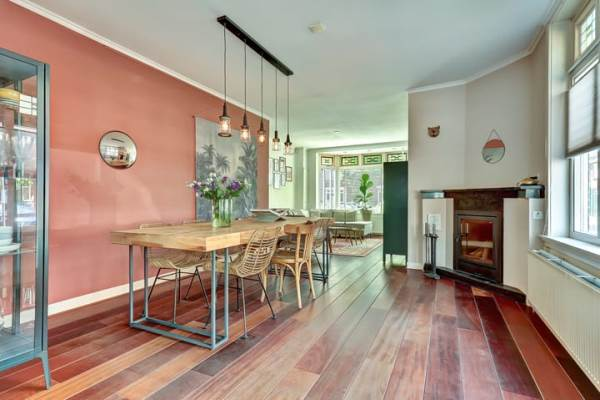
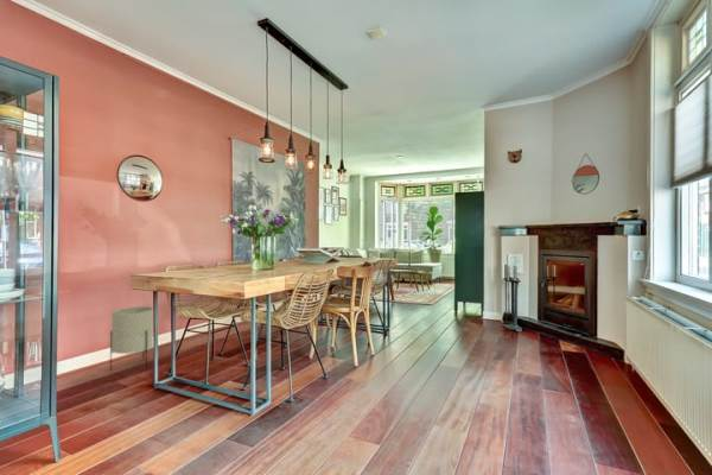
+ planter [109,305,154,372]
